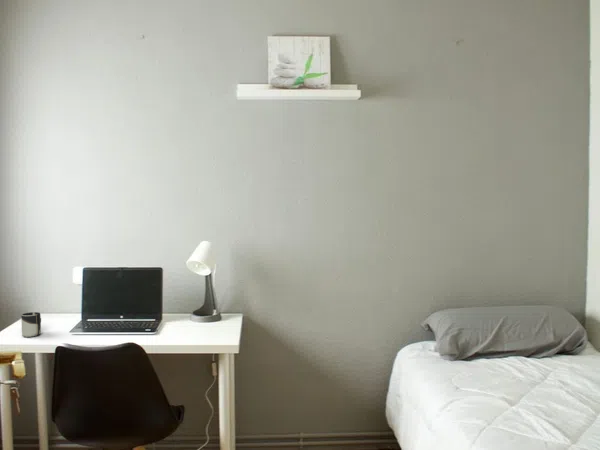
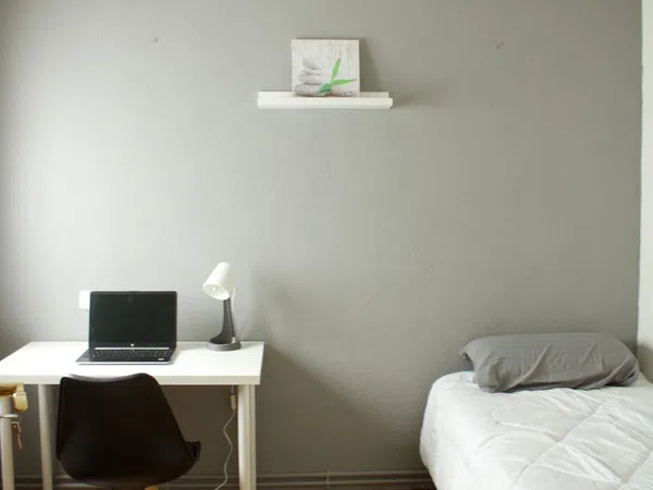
- cup [20,311,42,338]
